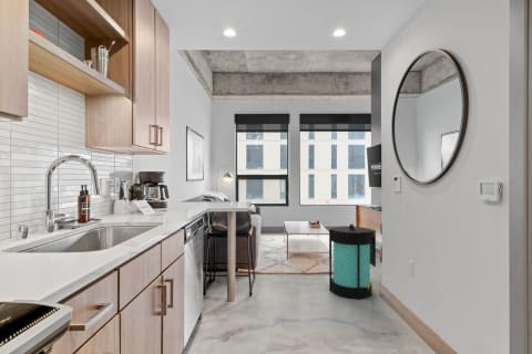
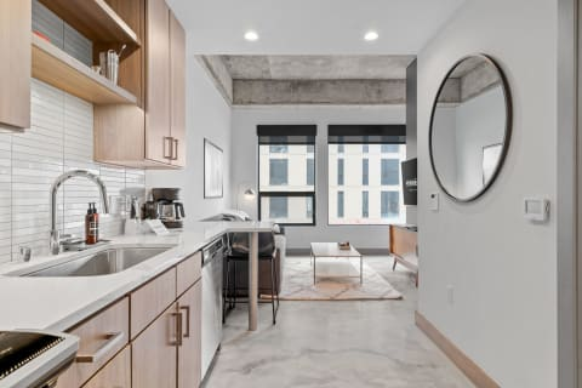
- lantern [328,222,377,301]
